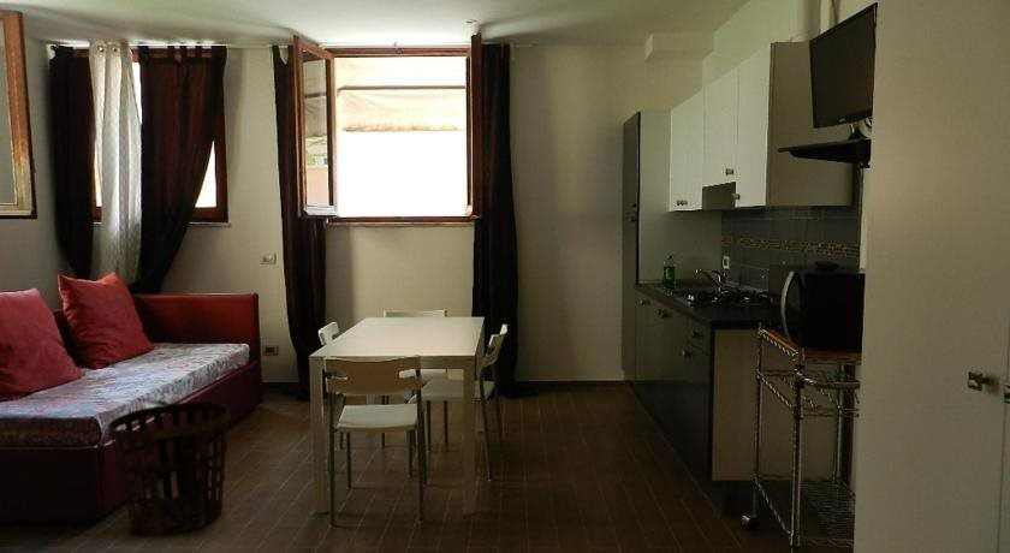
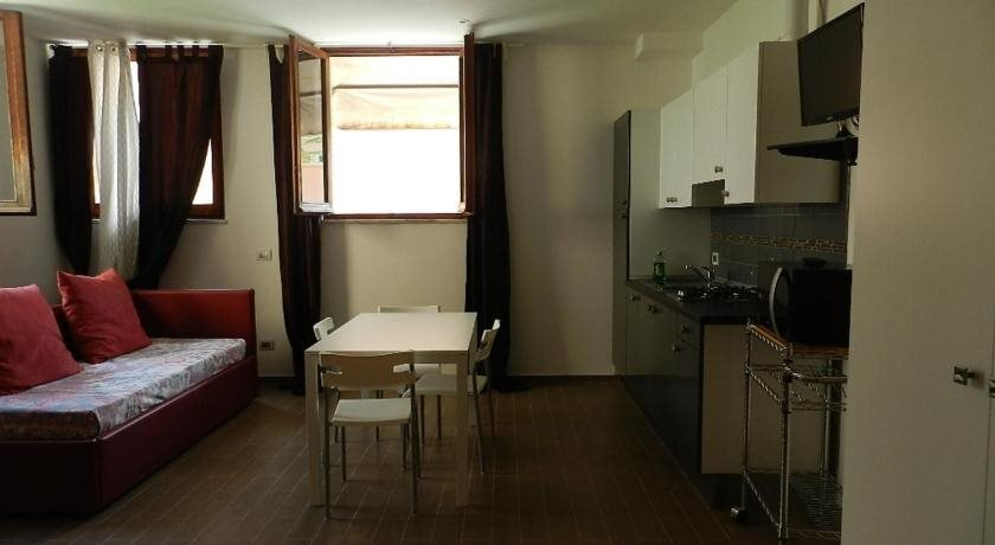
- basket [107,400,231,536]
